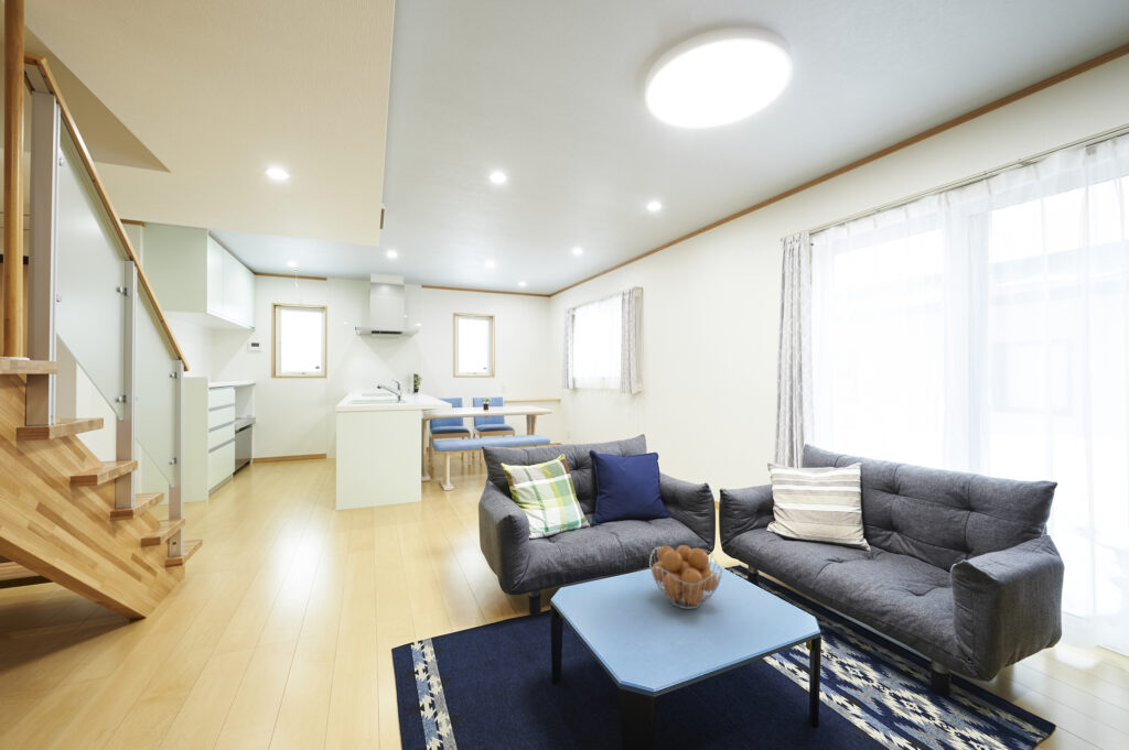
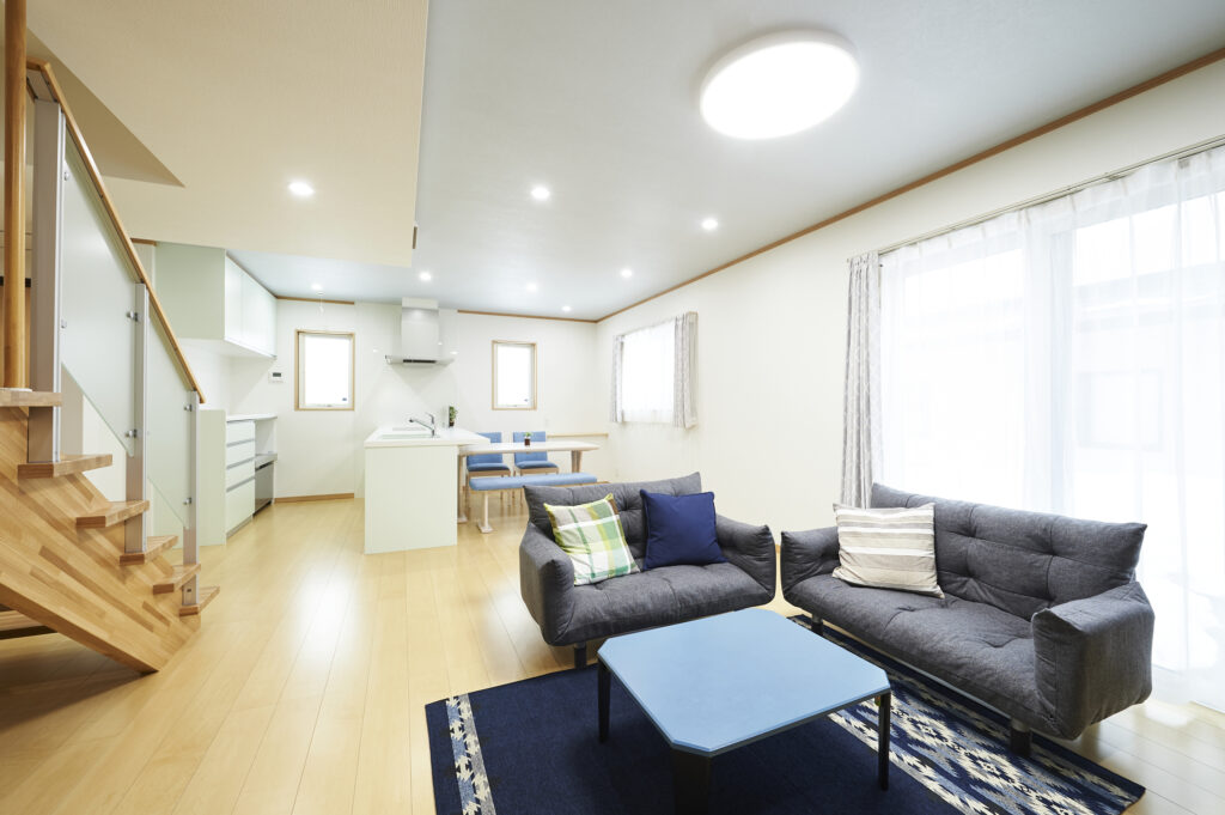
- fruit basket [648,544,723,610]
